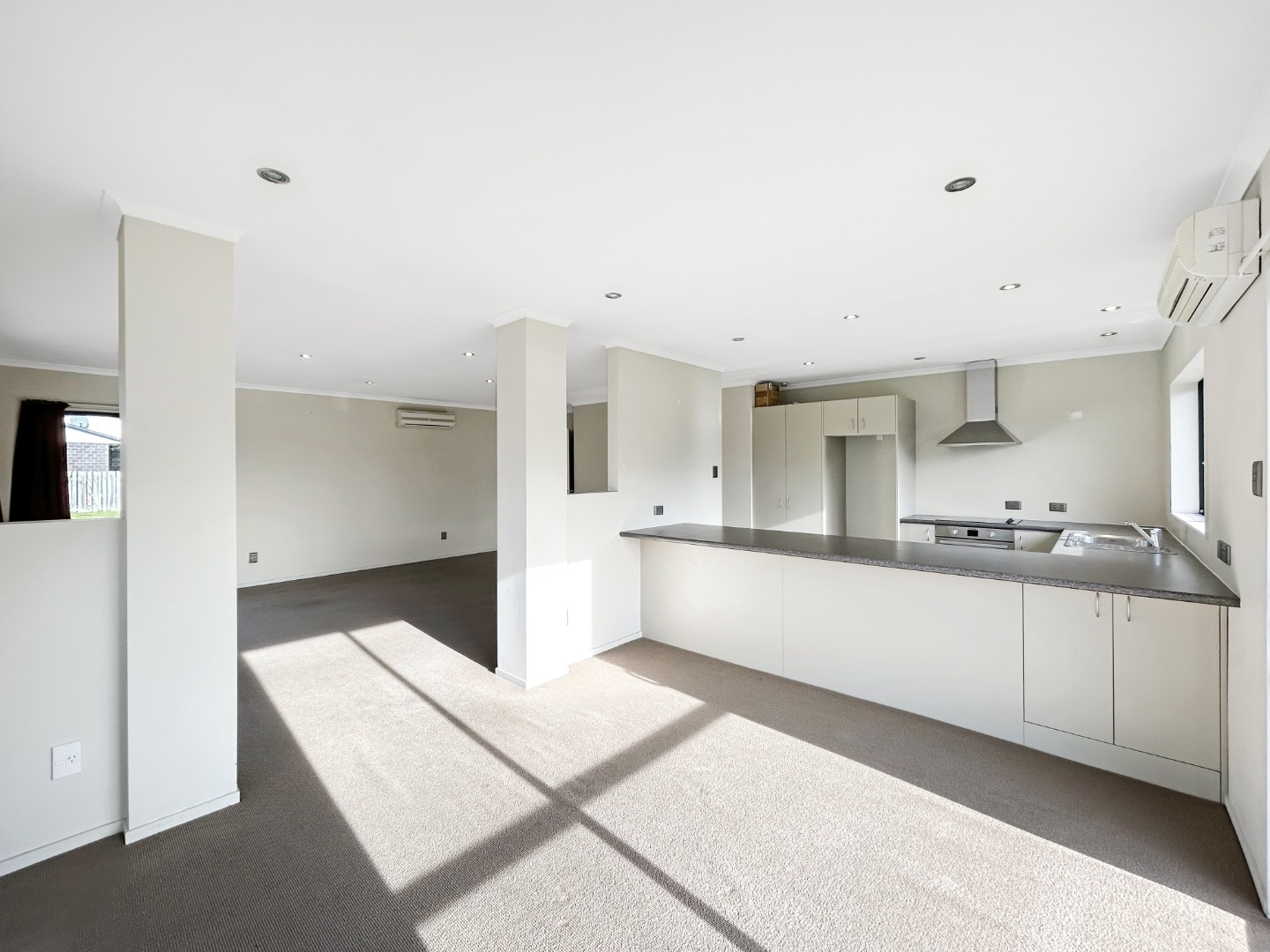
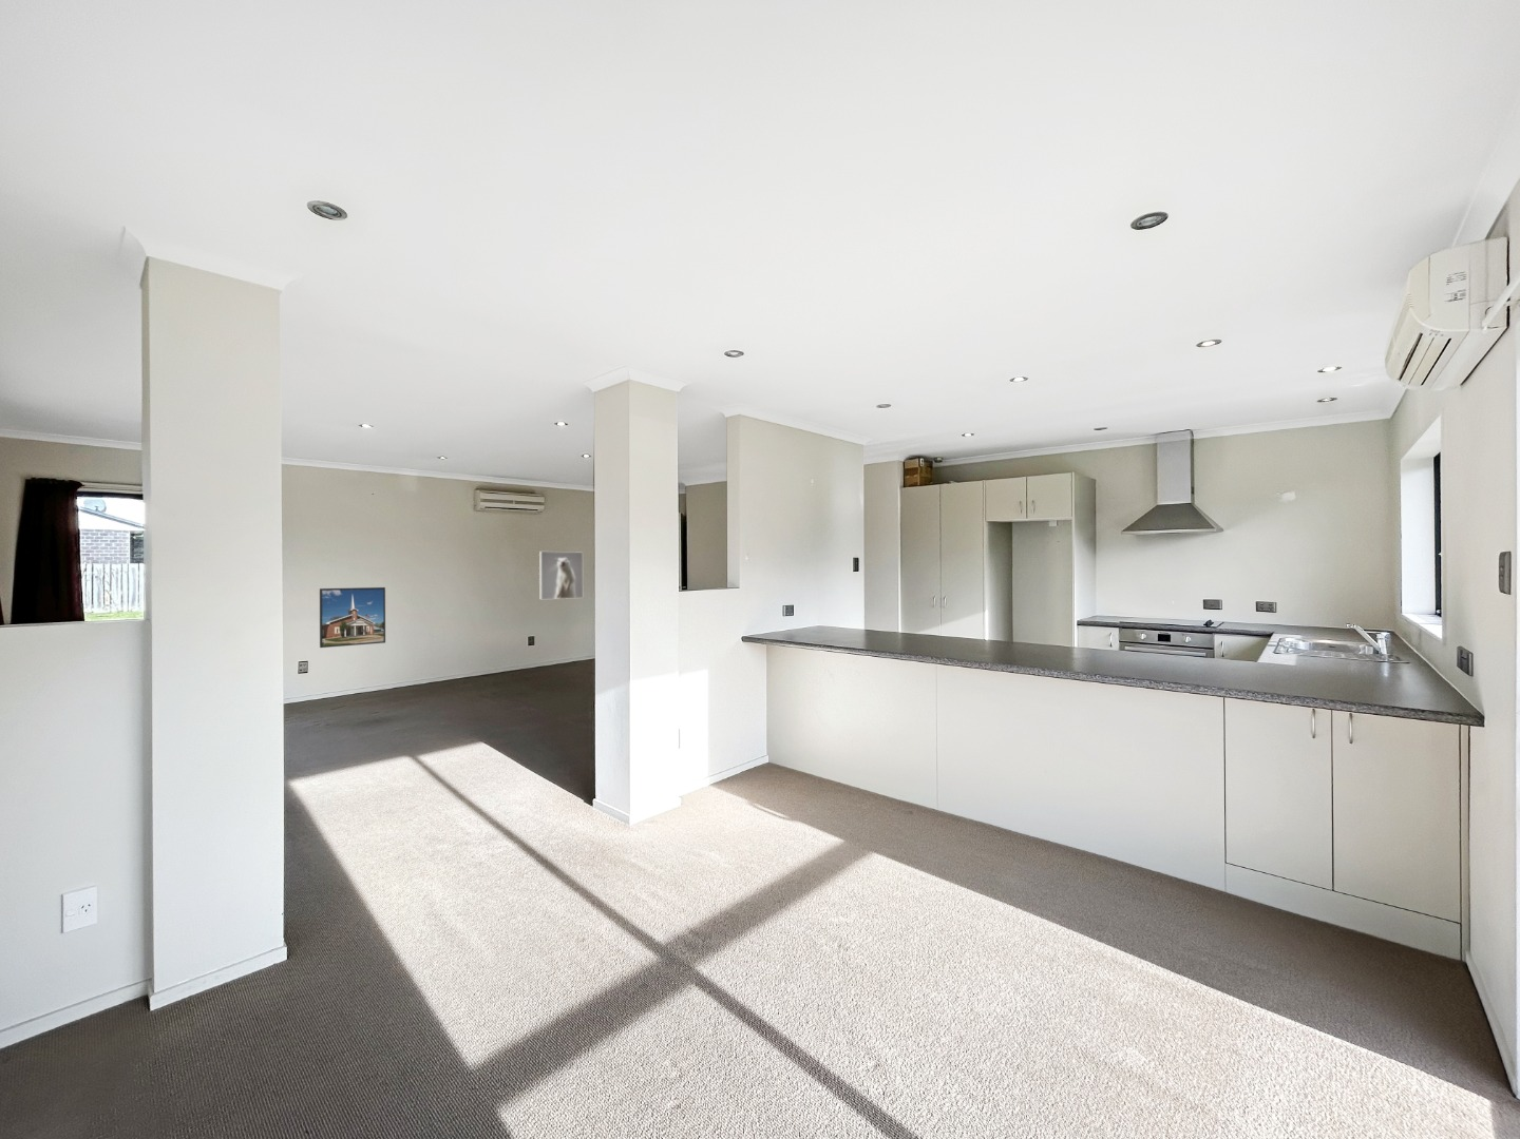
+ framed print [318,586,387,648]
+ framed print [539,550,584,601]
